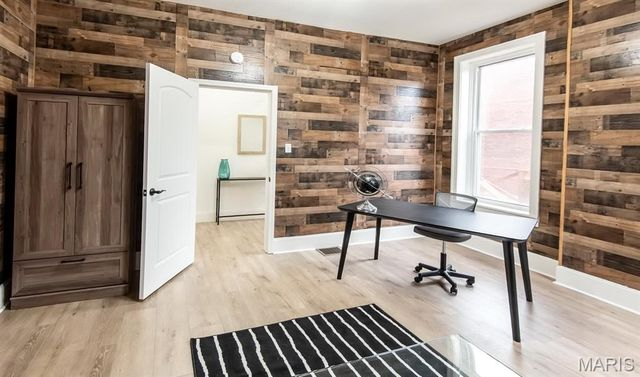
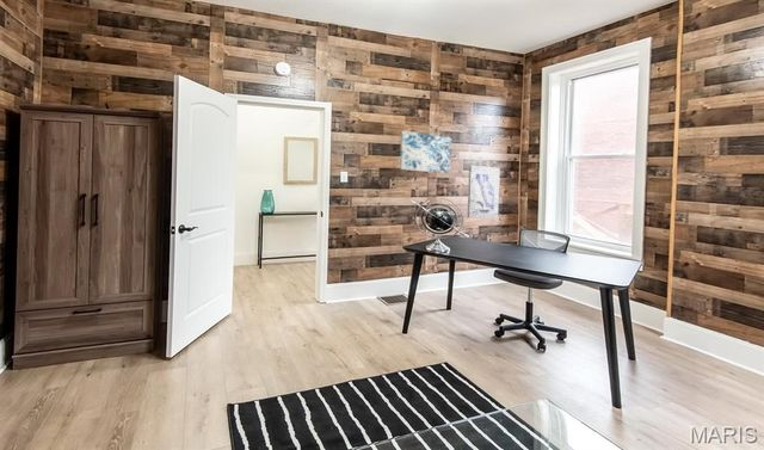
+ wall art [399,130,452,174]
+ wall art [467,165,501,220]
